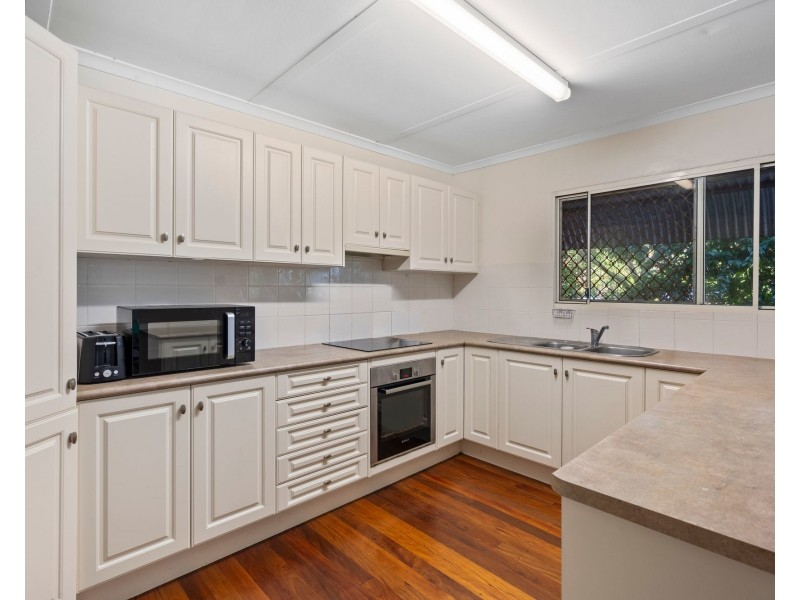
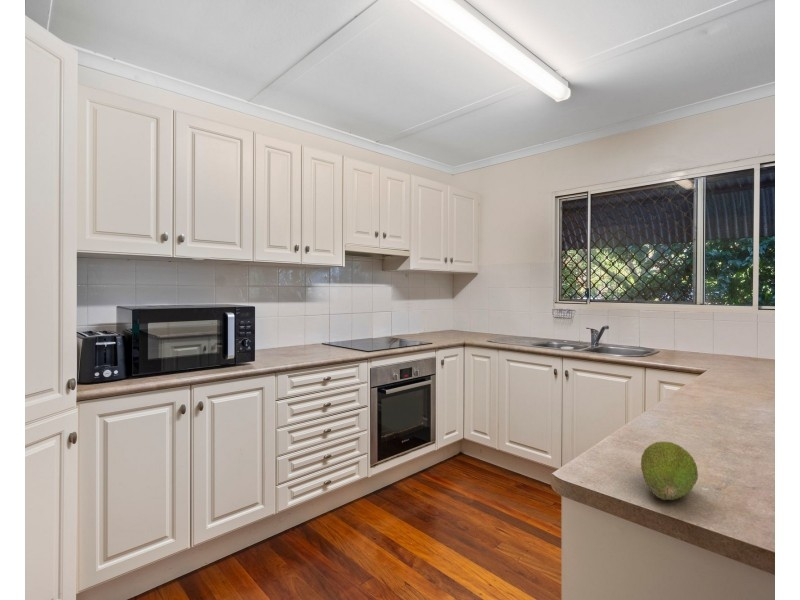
+ fruit [640,441,699,501]
